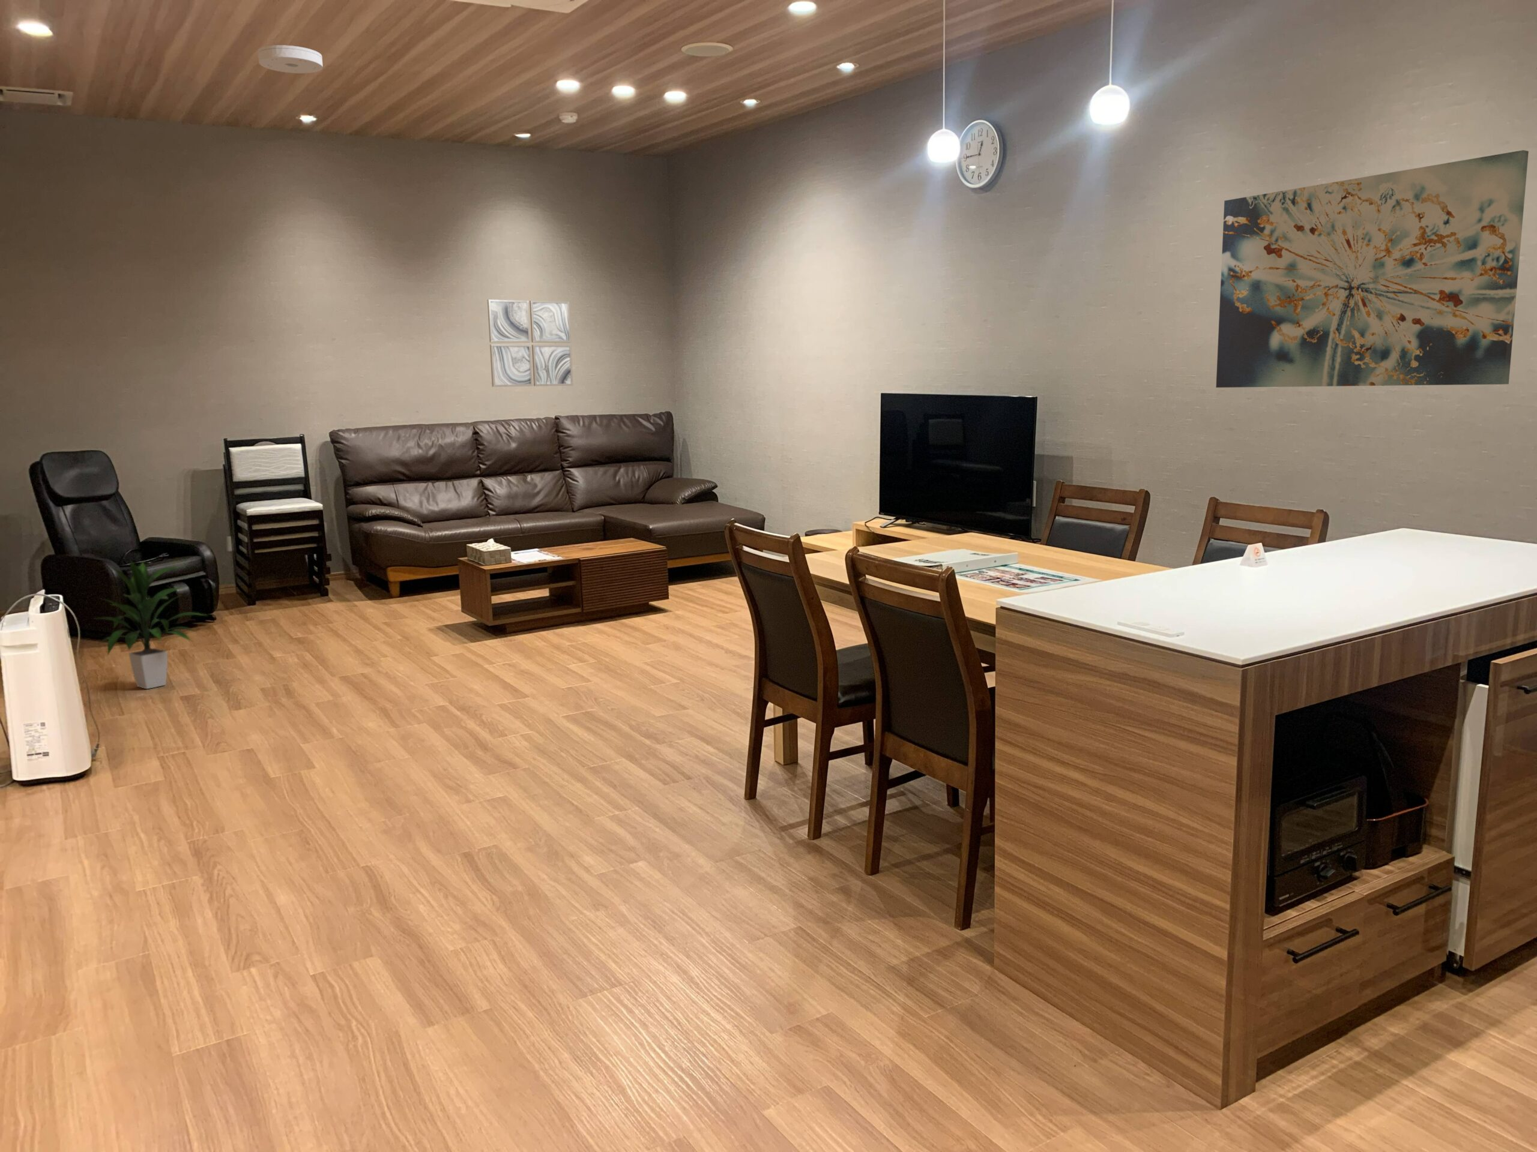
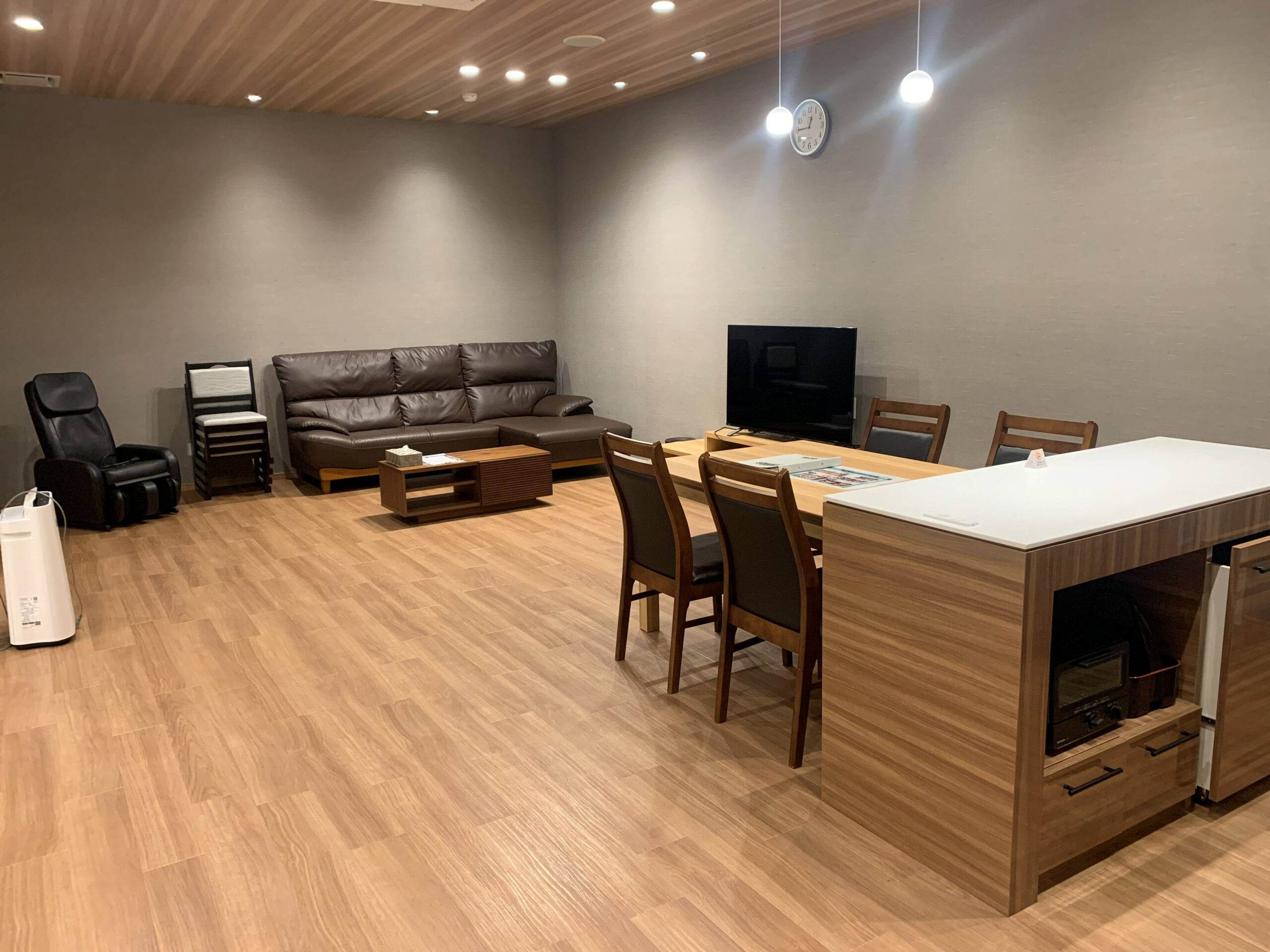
- wall art [1215,149,1530,388]
- indoor plant [94,560,209,690]
- wall art [487,299,574,387]
- smoke detector [258,45,323,74]
